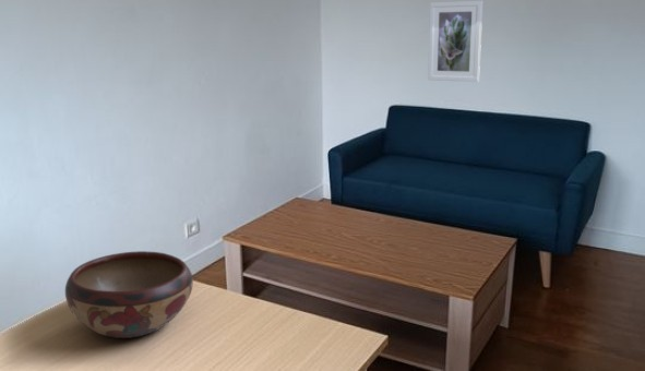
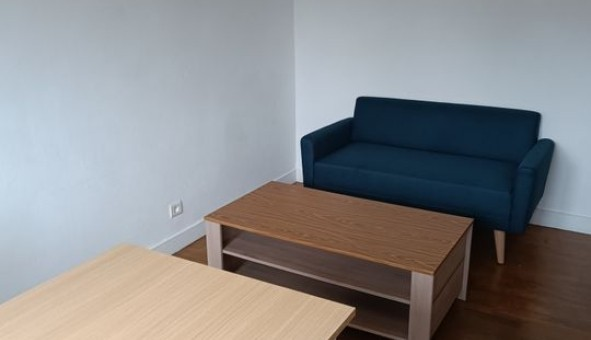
- decorative bowl [64,250,194,339]
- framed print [427,0,483,83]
